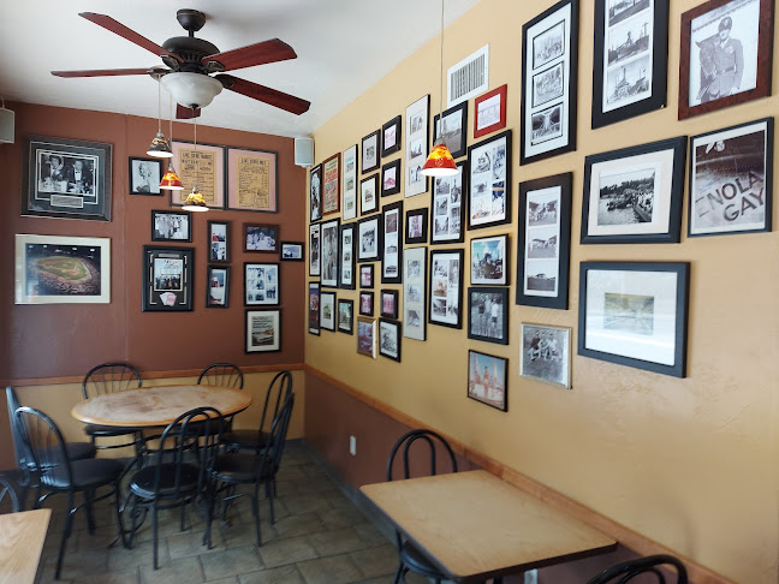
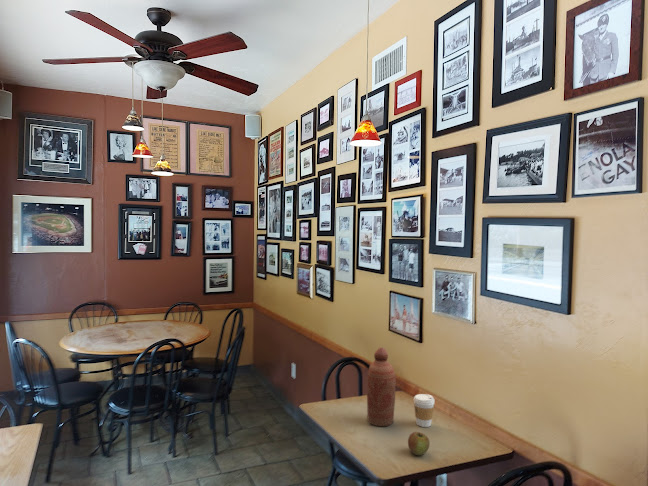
+ coffee cup [413,393,436,428]
+ bottle [366,346,397,427]
+ apple [407,431,431,456]
